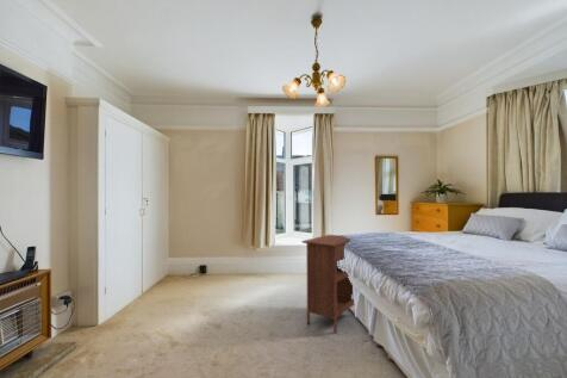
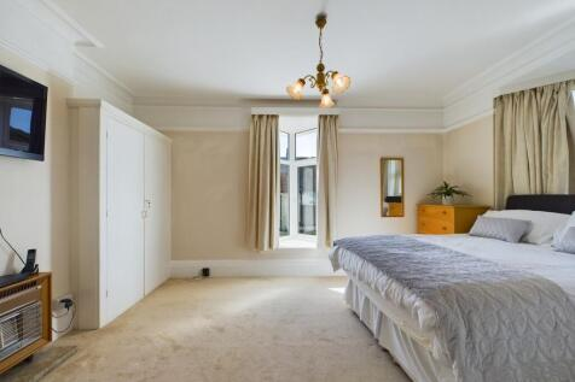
- nightstand [300,234,355,334]
